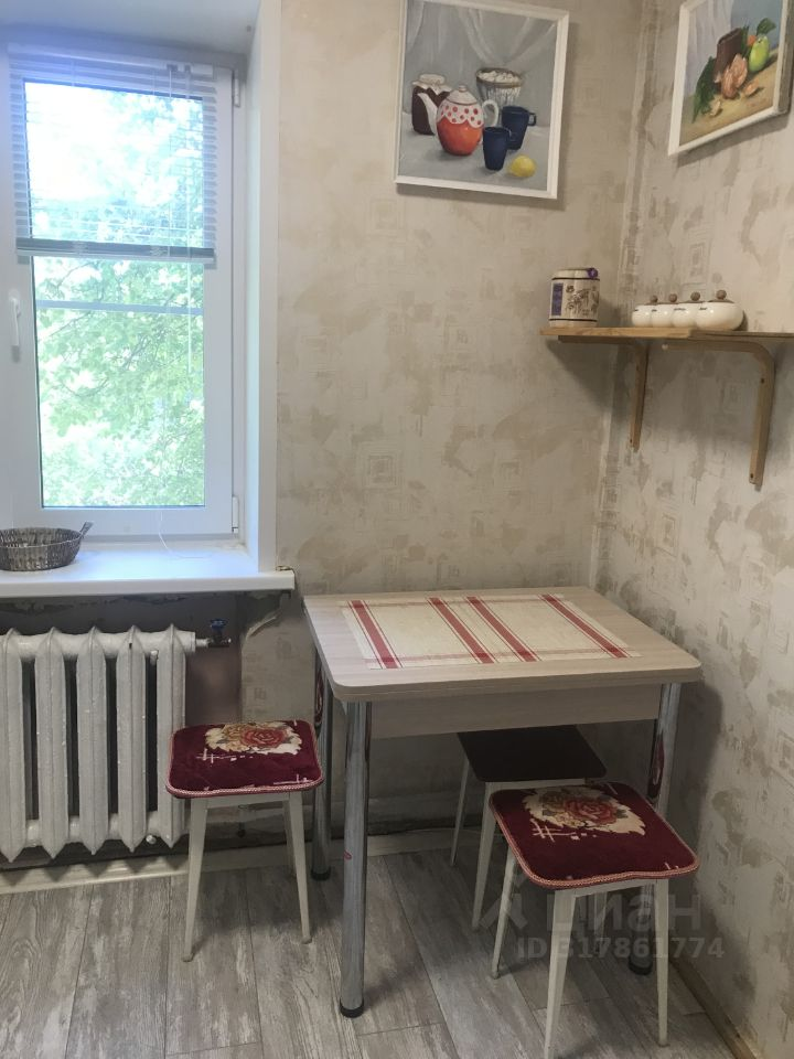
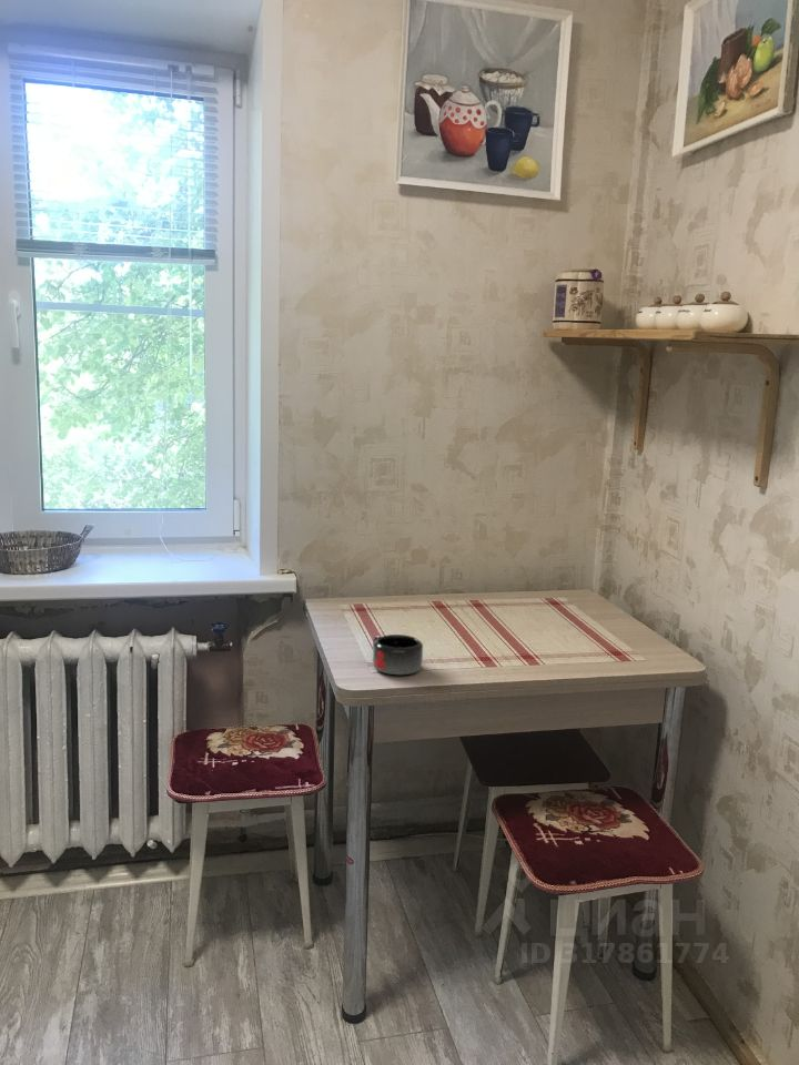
+ mug [372,633,424,676]
